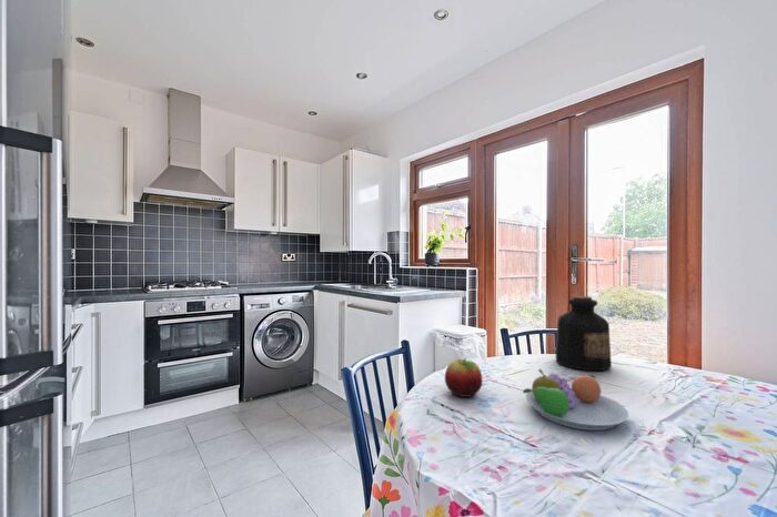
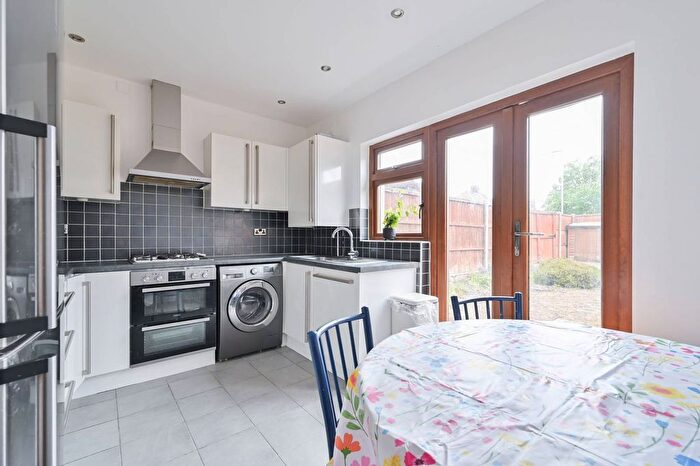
- bottle [555,295,613,372]
- fruit bowl [522,368,630,432]
- fruit [444,357,484,398]
